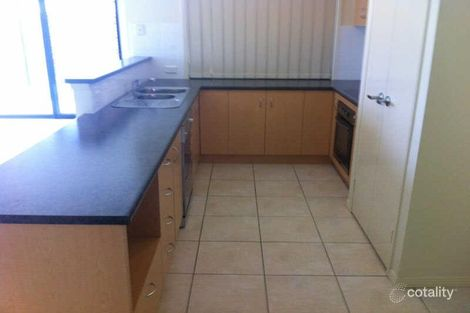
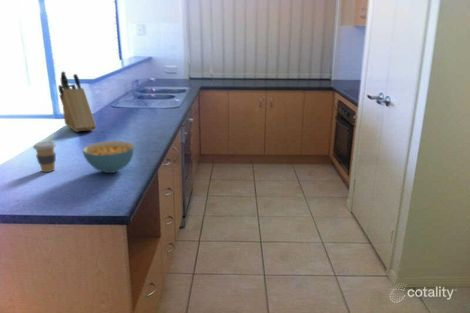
+ coffee cup [32,141,57,173]
+ cereal bowl [81,140,136,174]
+ knife block [57,70,97,133]
